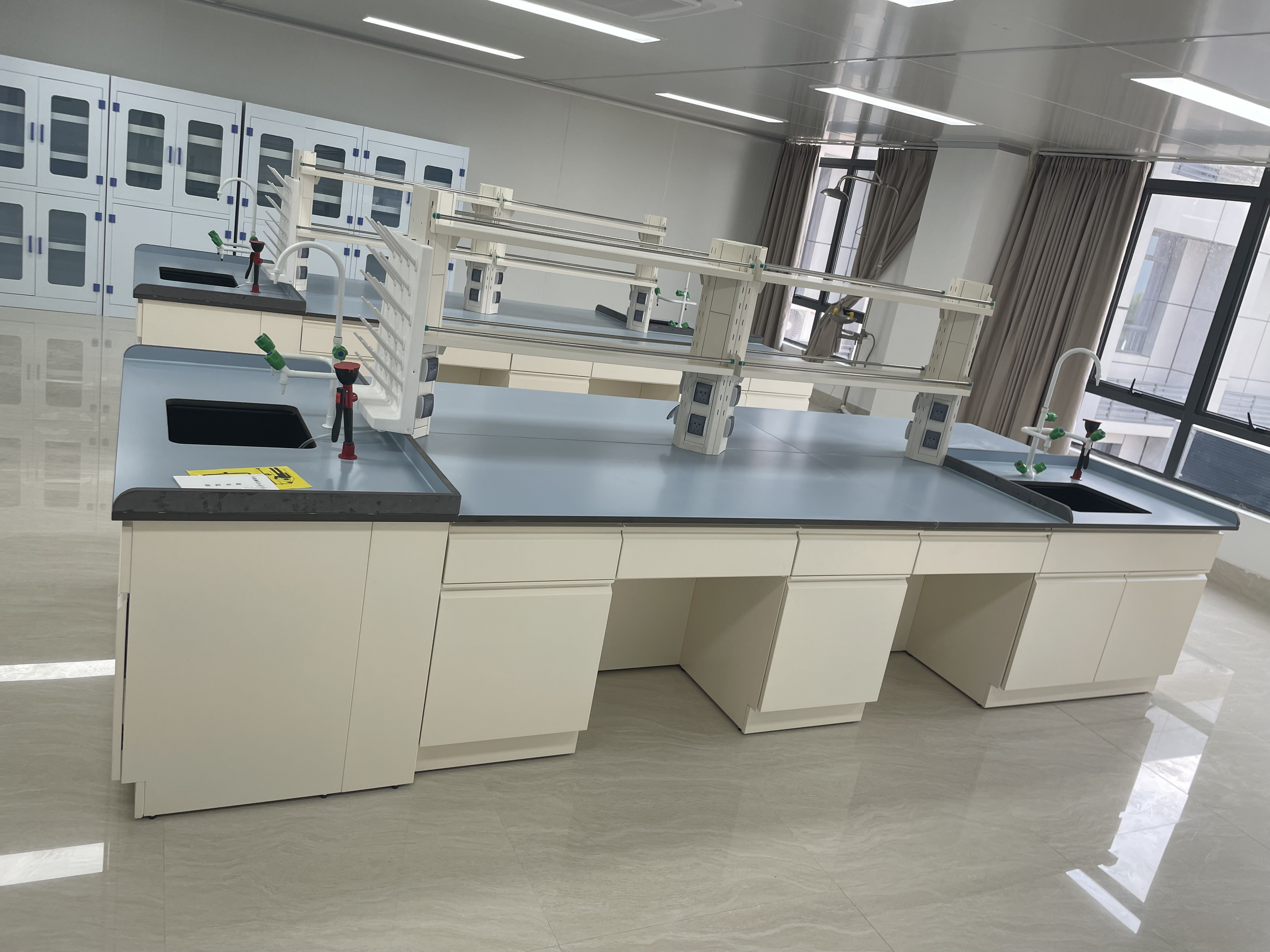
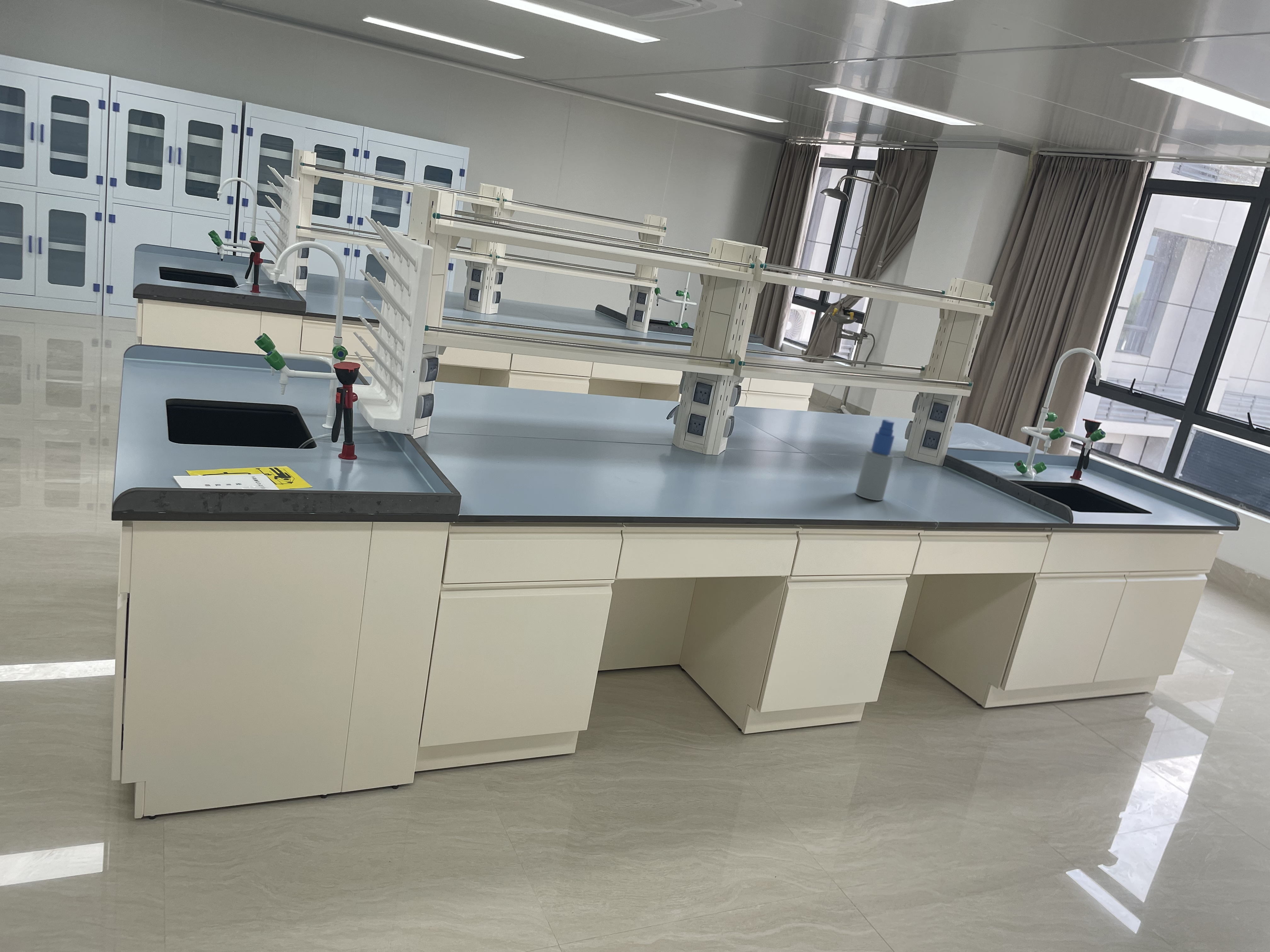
+ spray bottle [855,419,895,501]
